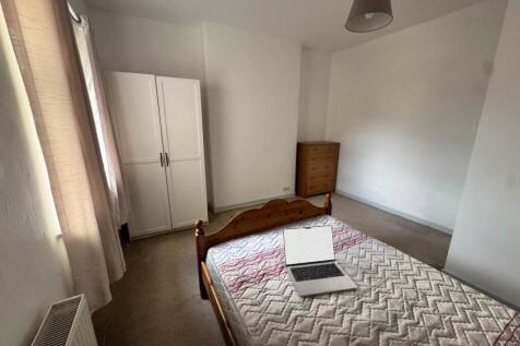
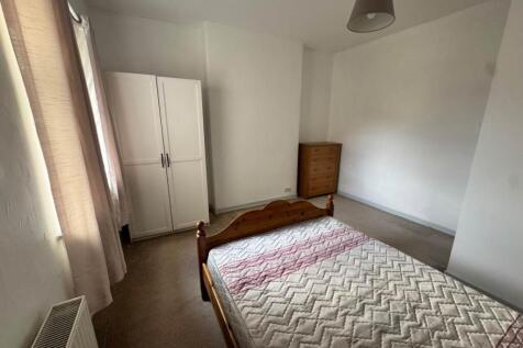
- laptop [282,224,358,298]
